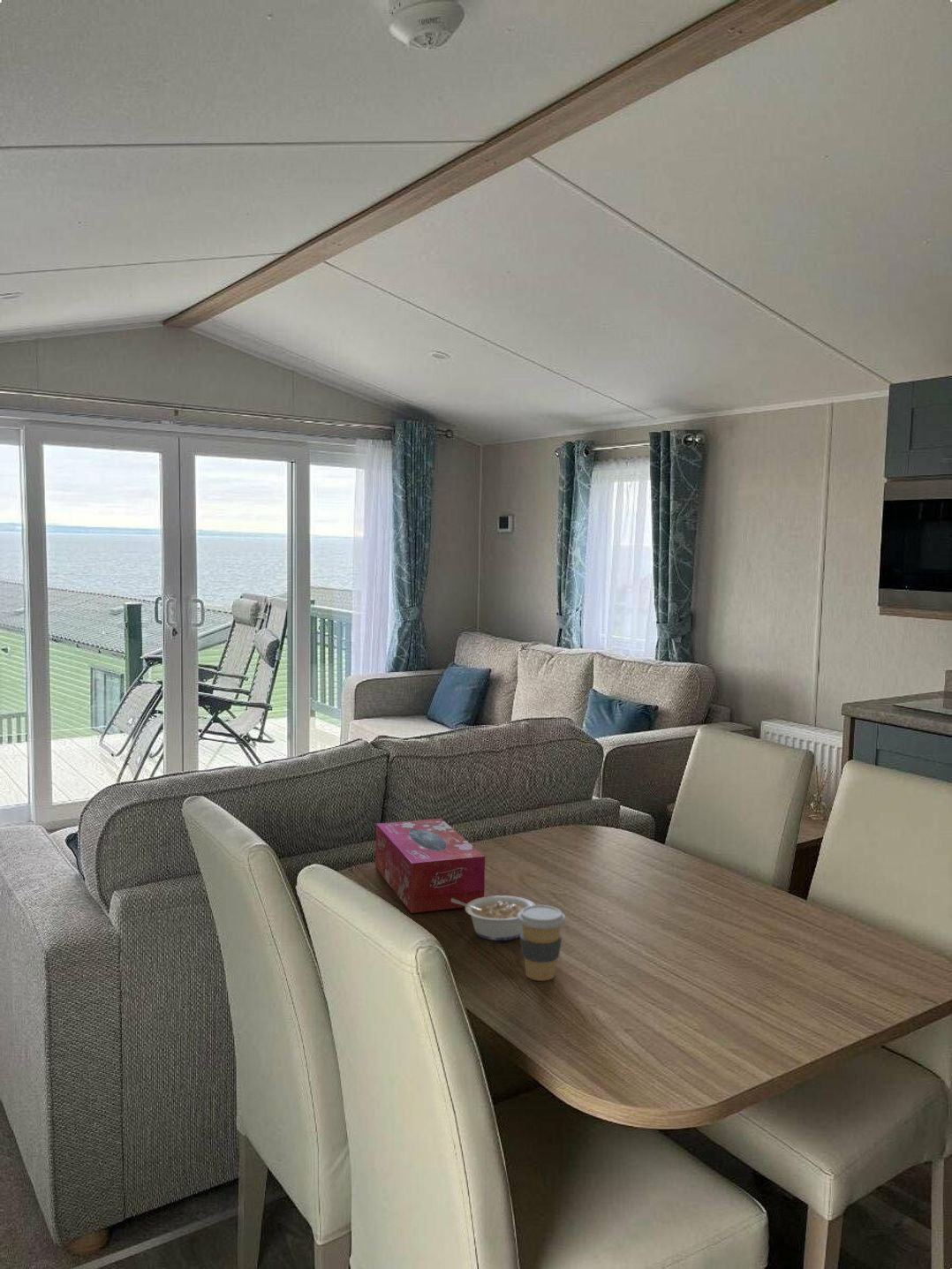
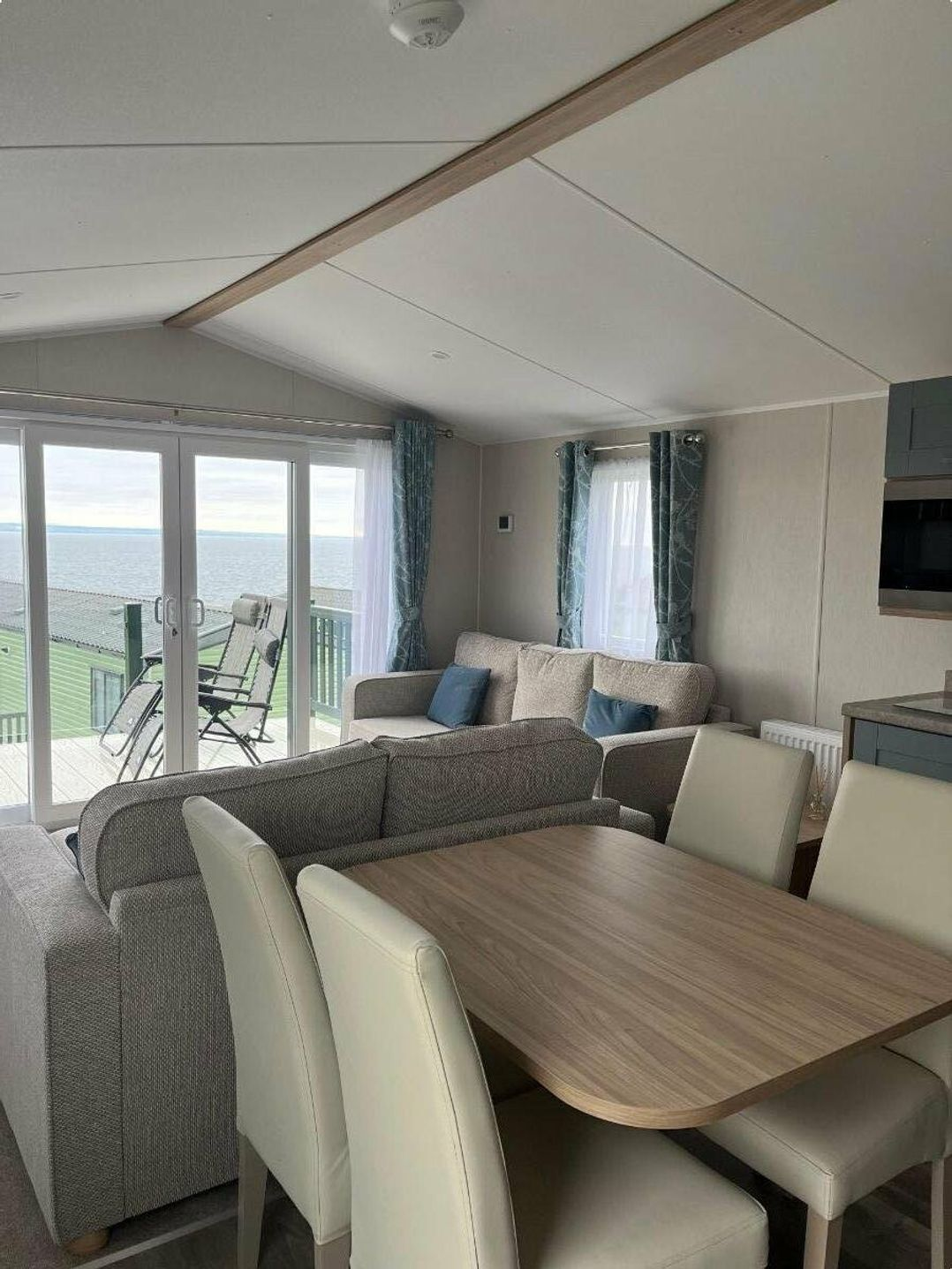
- legume [451,895,536,941]
- coffee cup [518,904,566,982]
- tissue box [374,818,486,914]
